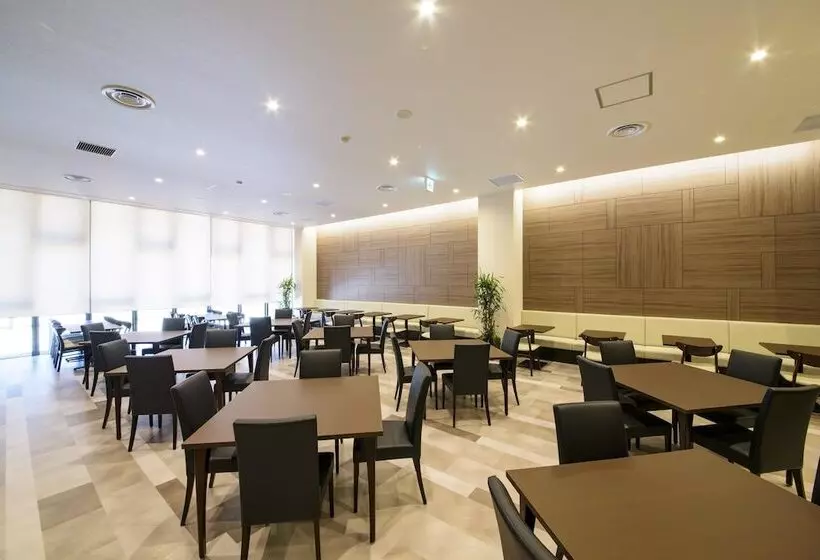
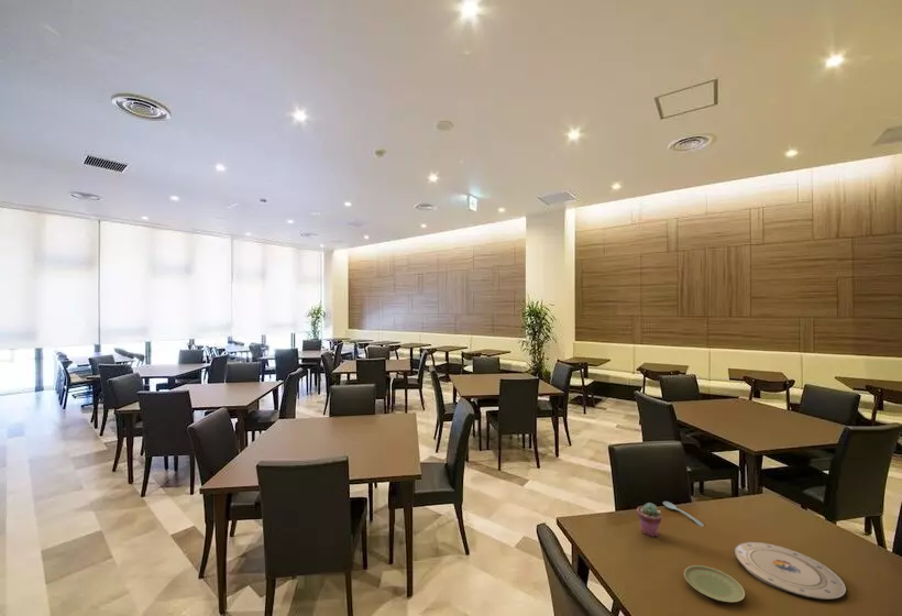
+ plate [683,564,746,603]
+ potted succulent [636,502,663,538]
+ plate [734,541,847,600]
+ spoon [662,501,705,528]
